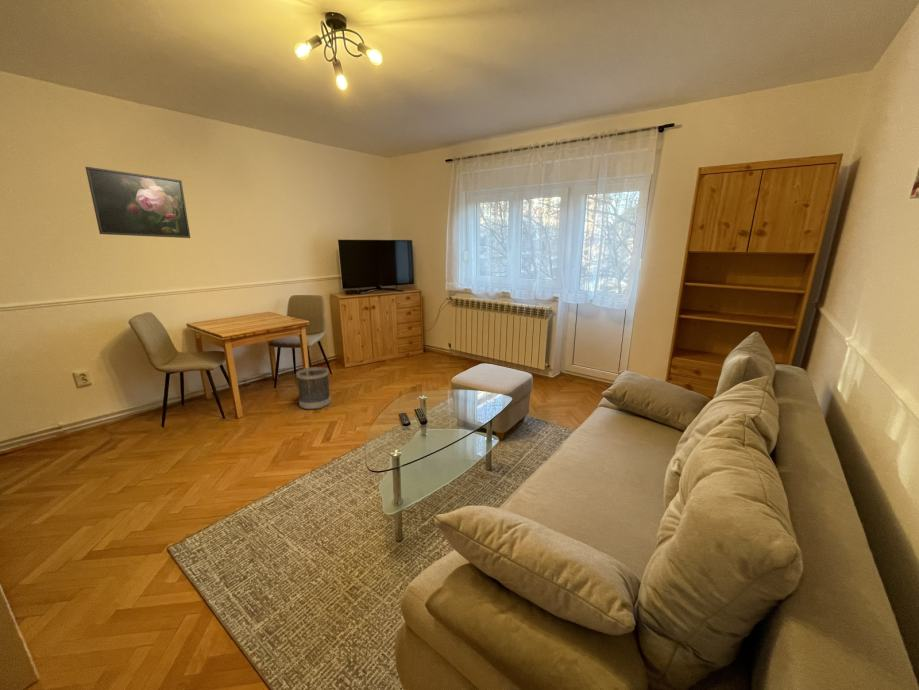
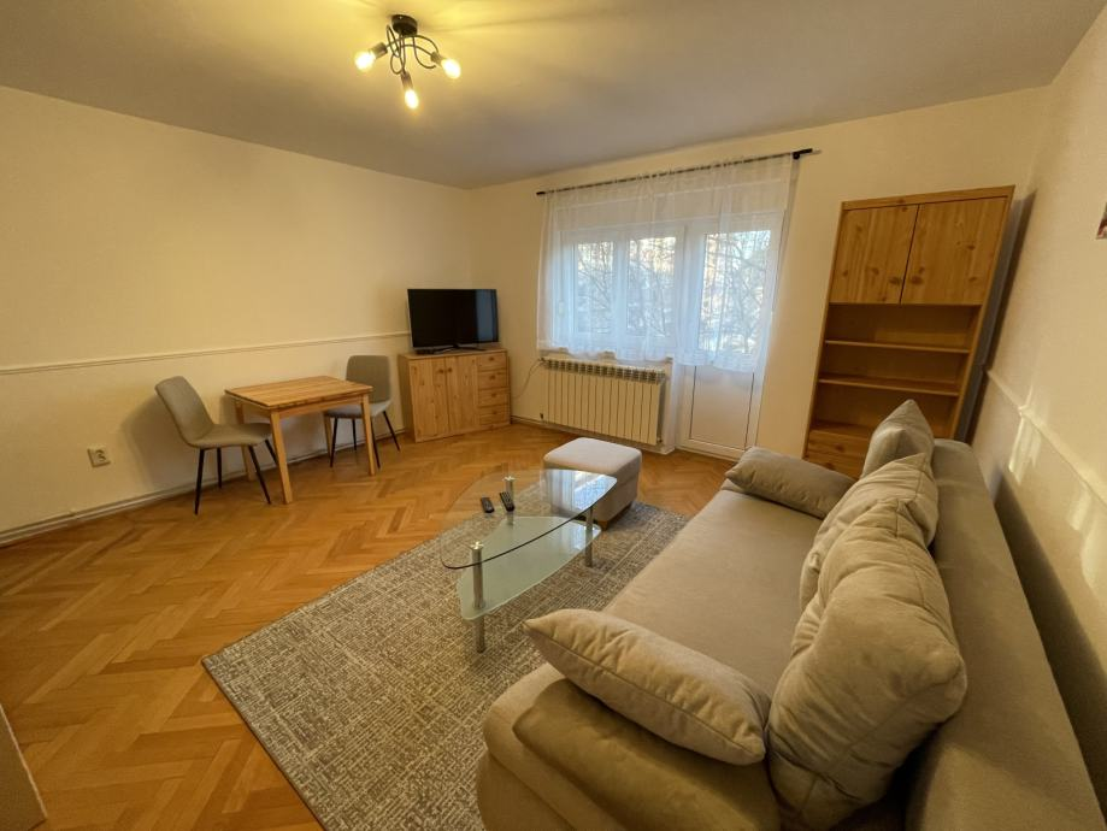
- wastebasket [295,366,332,410]
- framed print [85,166,191,239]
